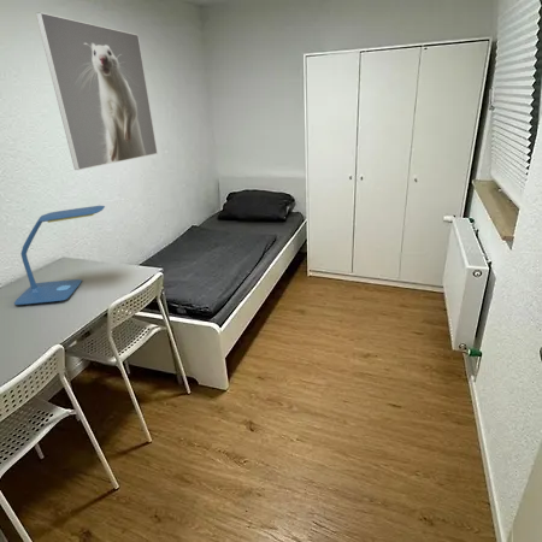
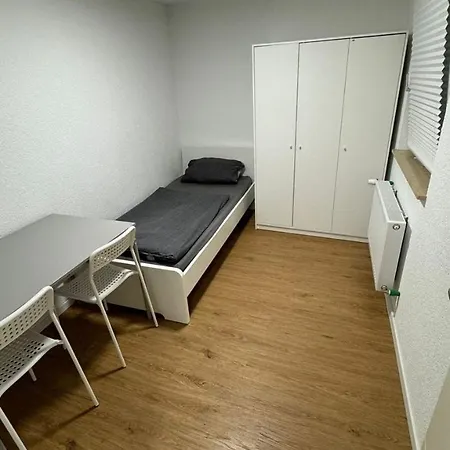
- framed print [35,11,159,171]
- desk lamp [13,205,106,306]
